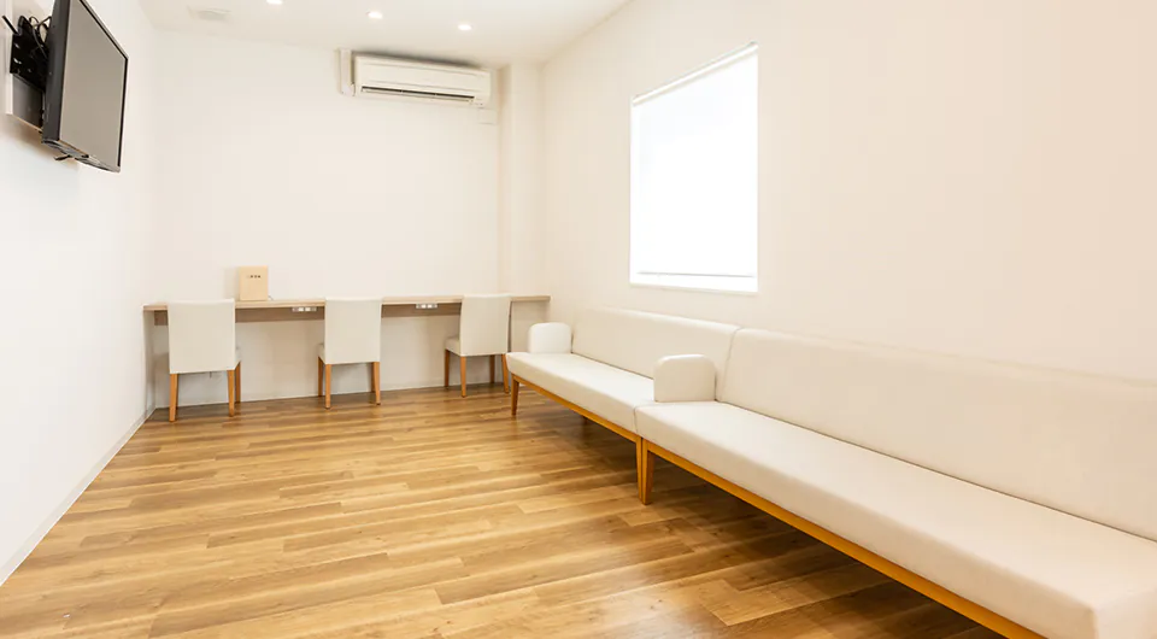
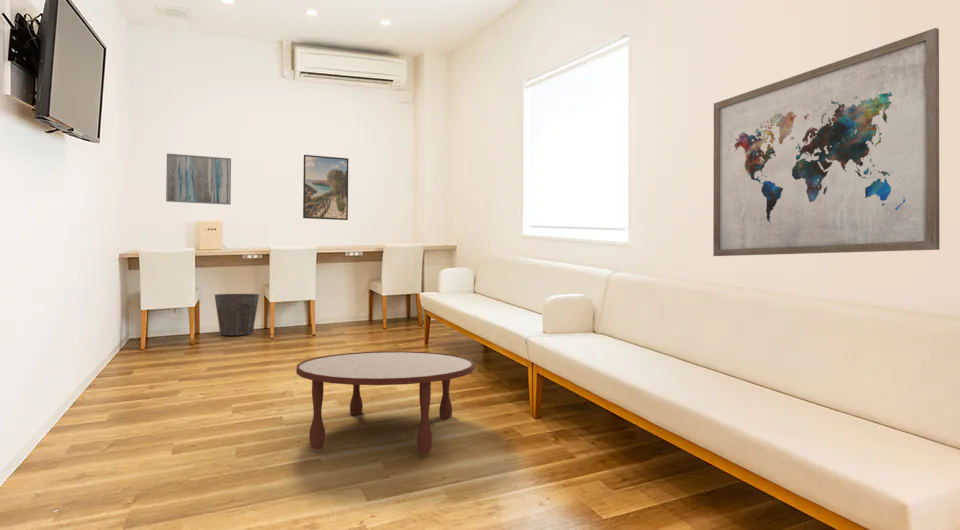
+ coffee table [295,350,476,455]
+ wall art [165,153,232,206]
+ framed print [302,154,349,221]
+ waste bin [214,293,260,336]
+ wall art [712,27,941,257]
